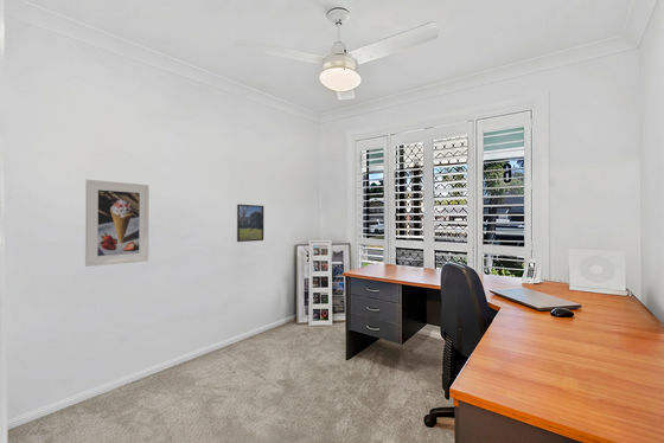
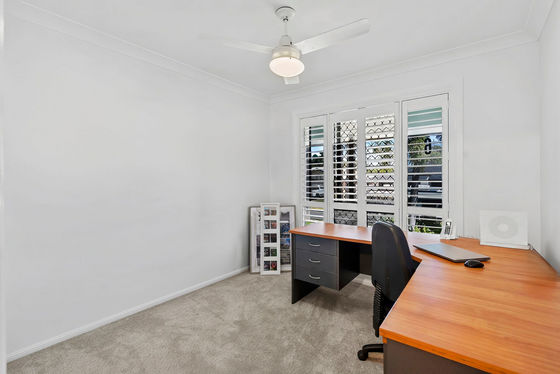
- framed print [84,179,151,268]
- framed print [236,204,264,243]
